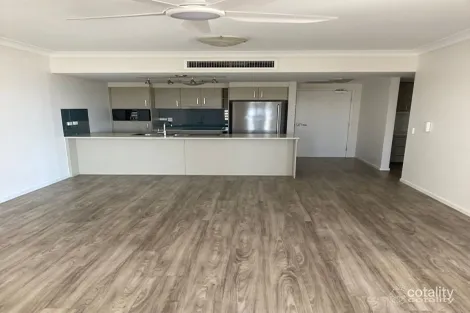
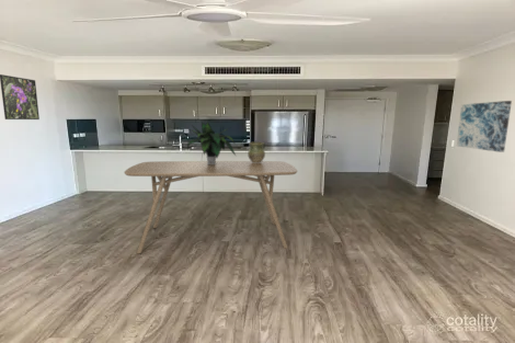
+ potted plant [185,119,237,164]
+ ceramic jug [247,141,266,163]
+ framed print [0,73,41,121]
+ wall art [456,100,513,153]
+ dining table [123,160,298,254]
